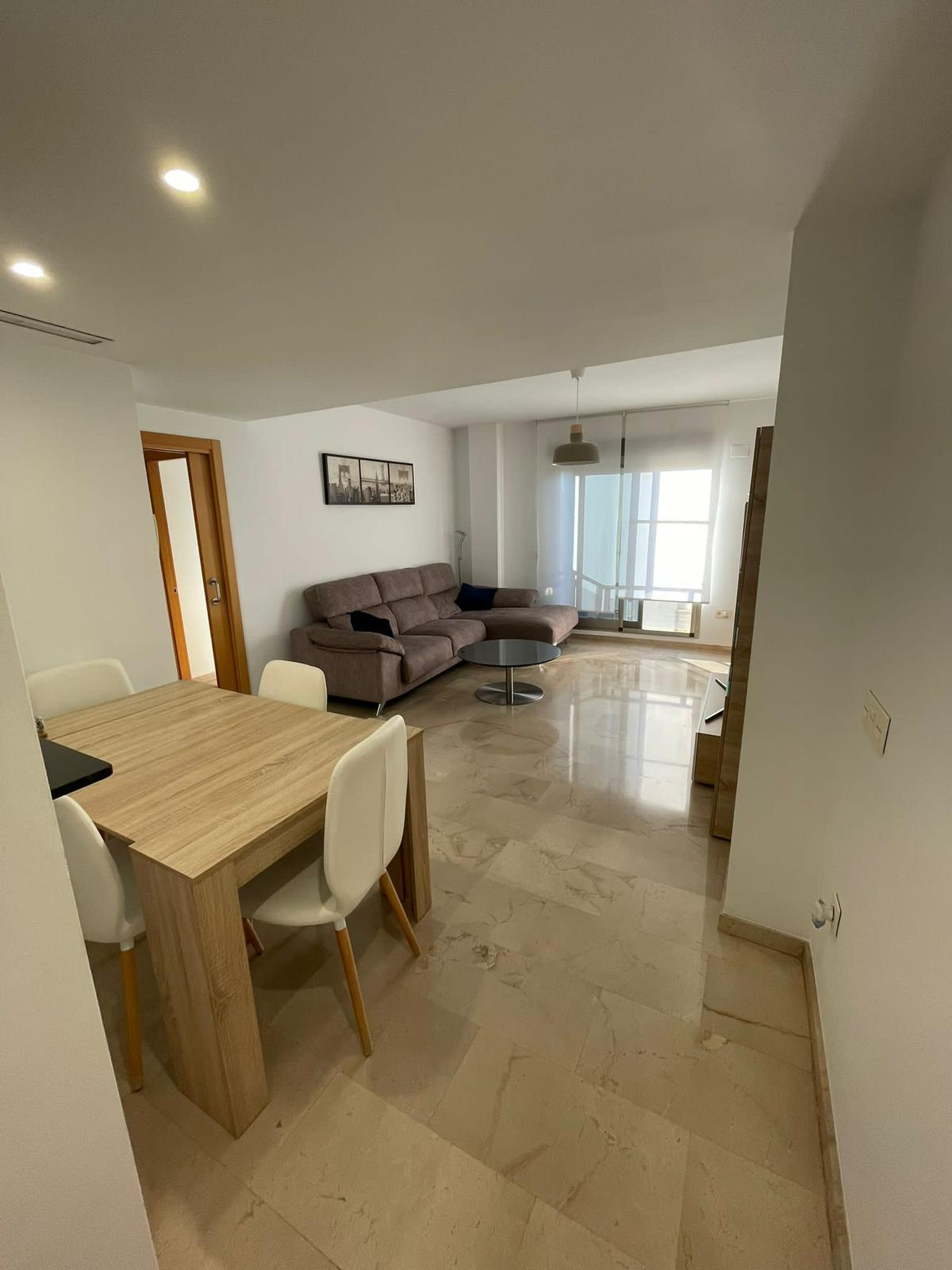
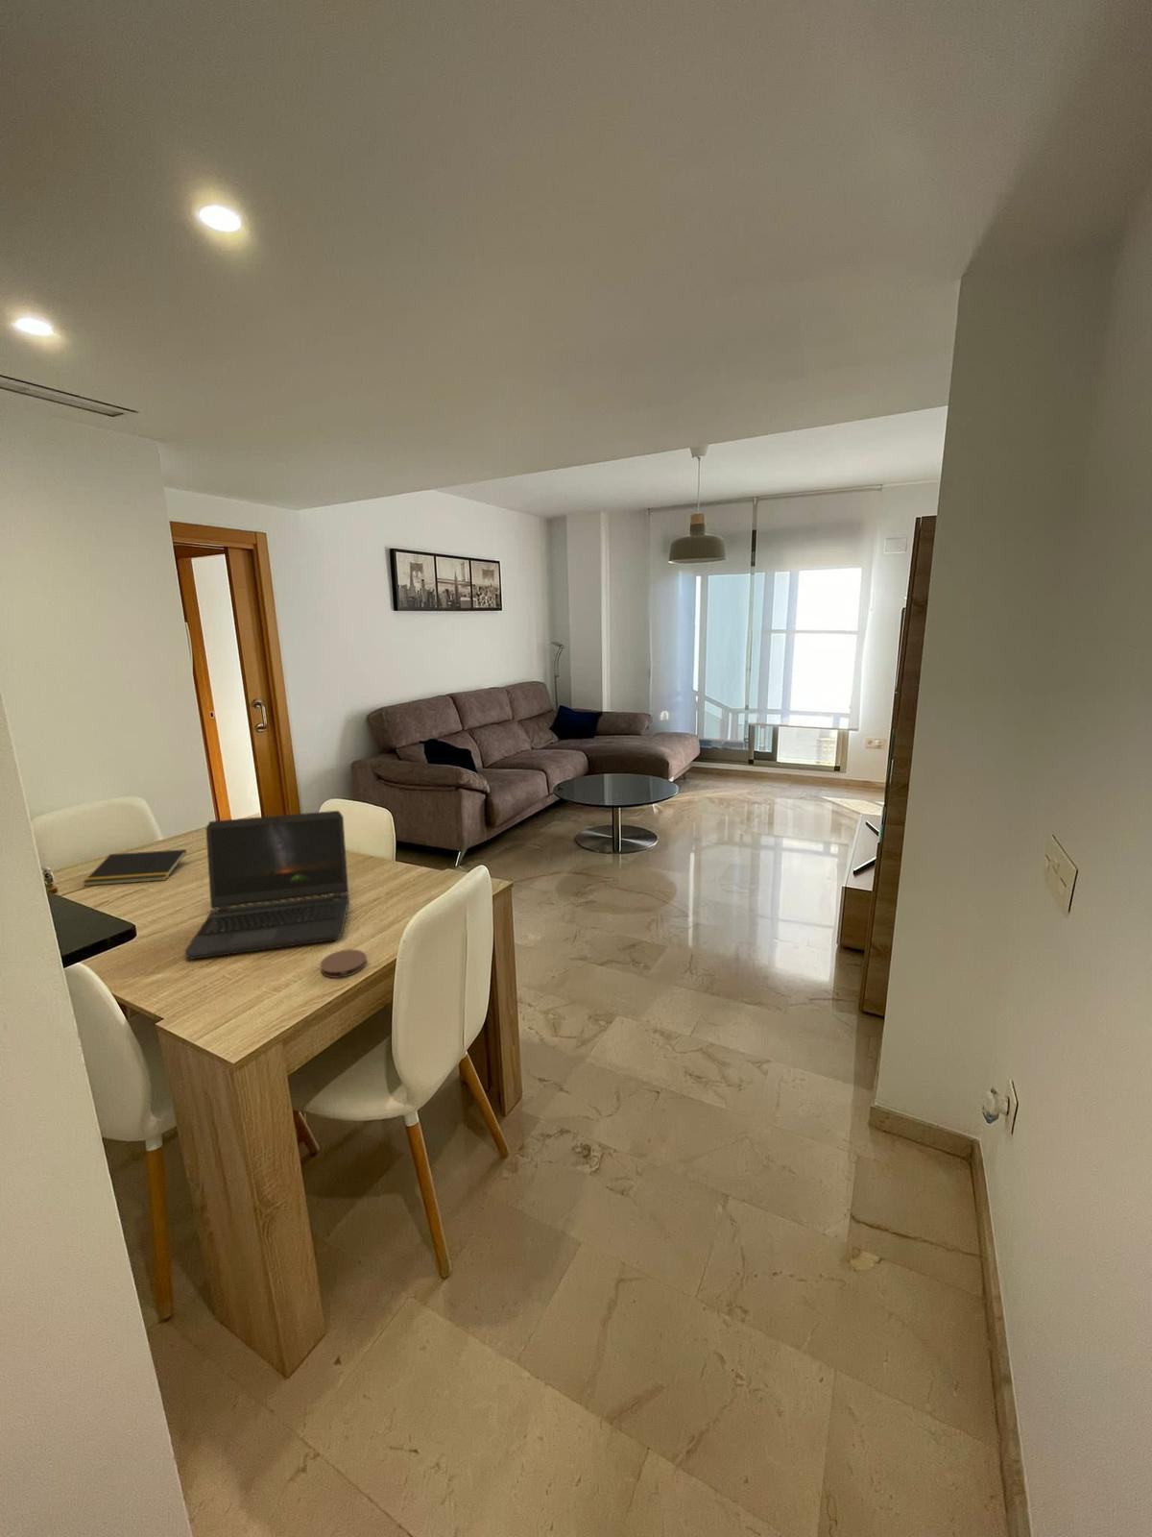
+ coaster [319,948,368,979]
+ laptop computer [184,810,351,961]
+ notepad [81,848,188,887]
